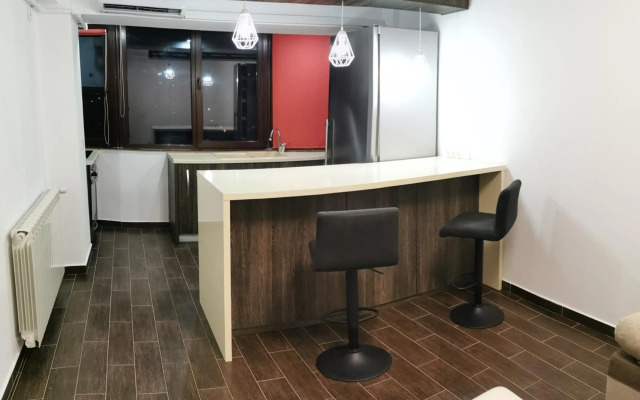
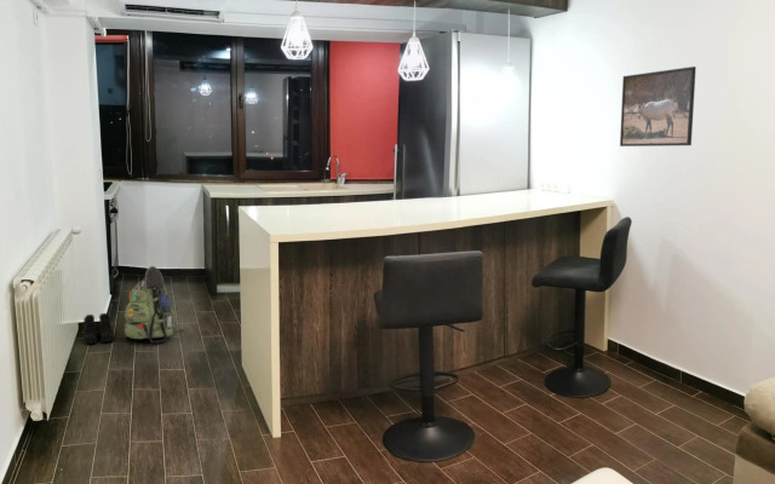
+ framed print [619,65,698,148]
+ boots [82,312,115,345]
+ backpack [124,265,183,344]
